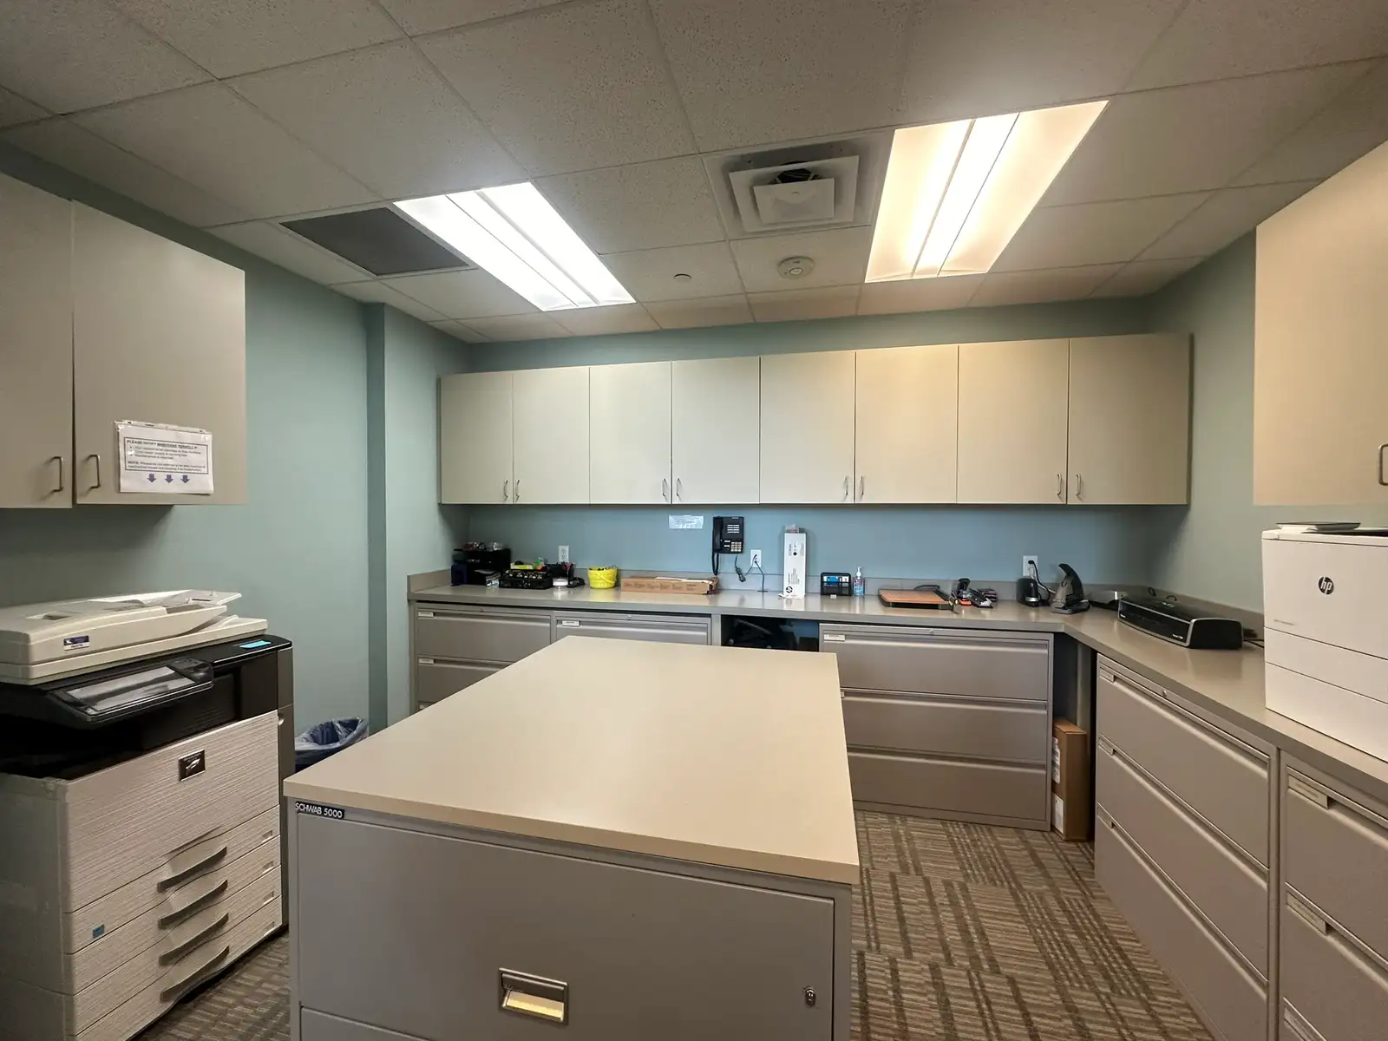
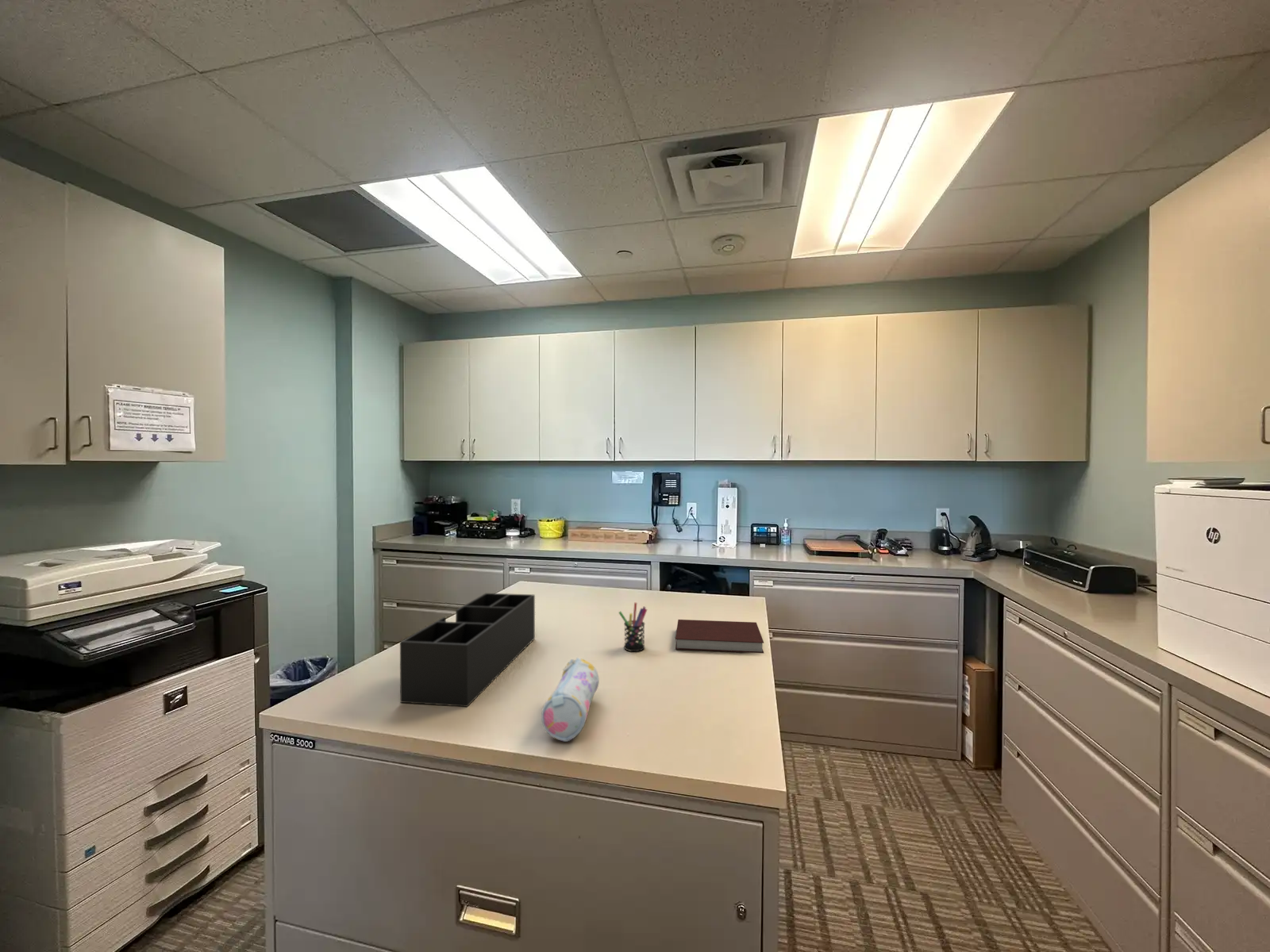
+ pen holder [618,602,648,652]
+ pencil case [541,657,600,743]
+ desk organizer [399,593,536,708]
+ notebook [675,619,764,654]
